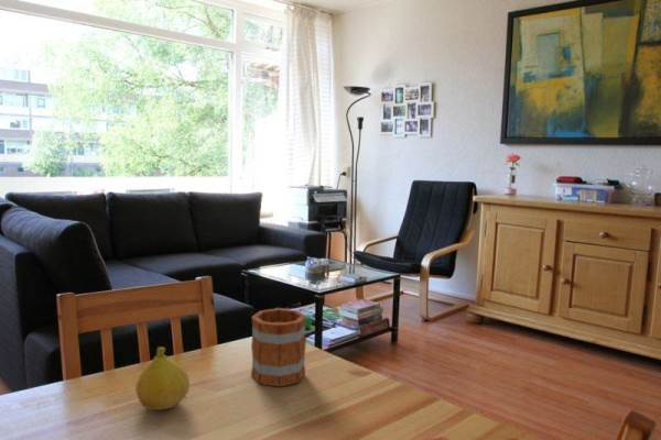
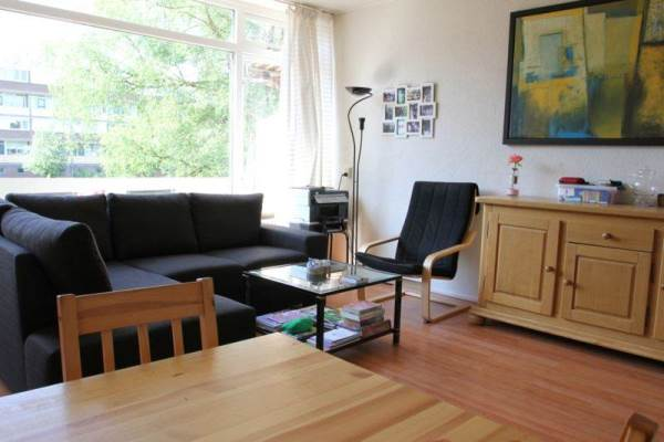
- fruit [134,346,191,411]
- mug [250,307,307,388]
